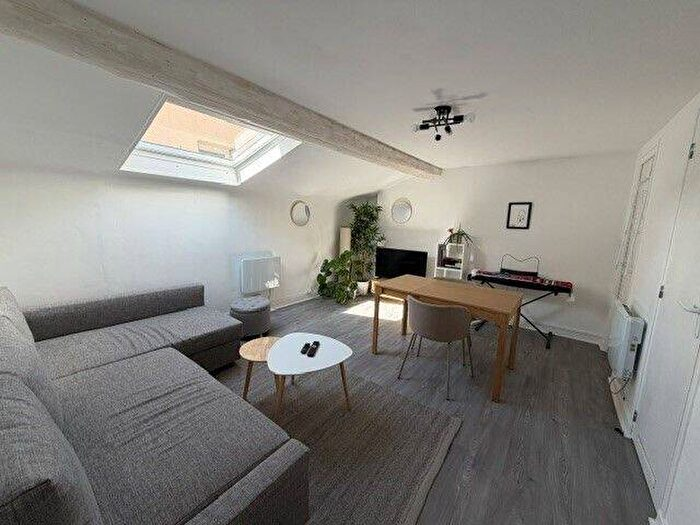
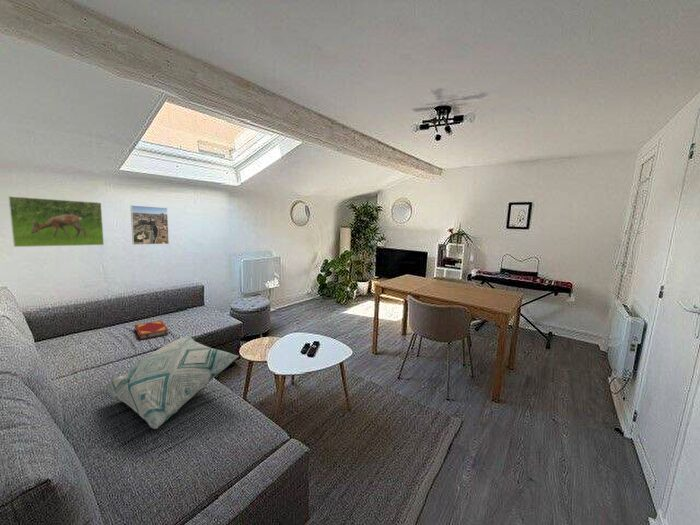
+ hardback book [134,320,169,341]
+ decorative pillow [104,335,240,430]
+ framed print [7,195,105,248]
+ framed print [129,204,170,246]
